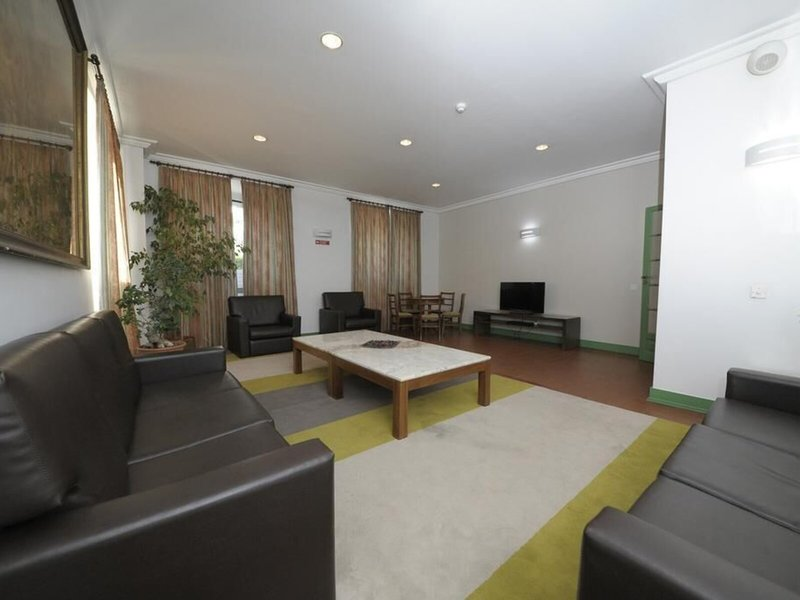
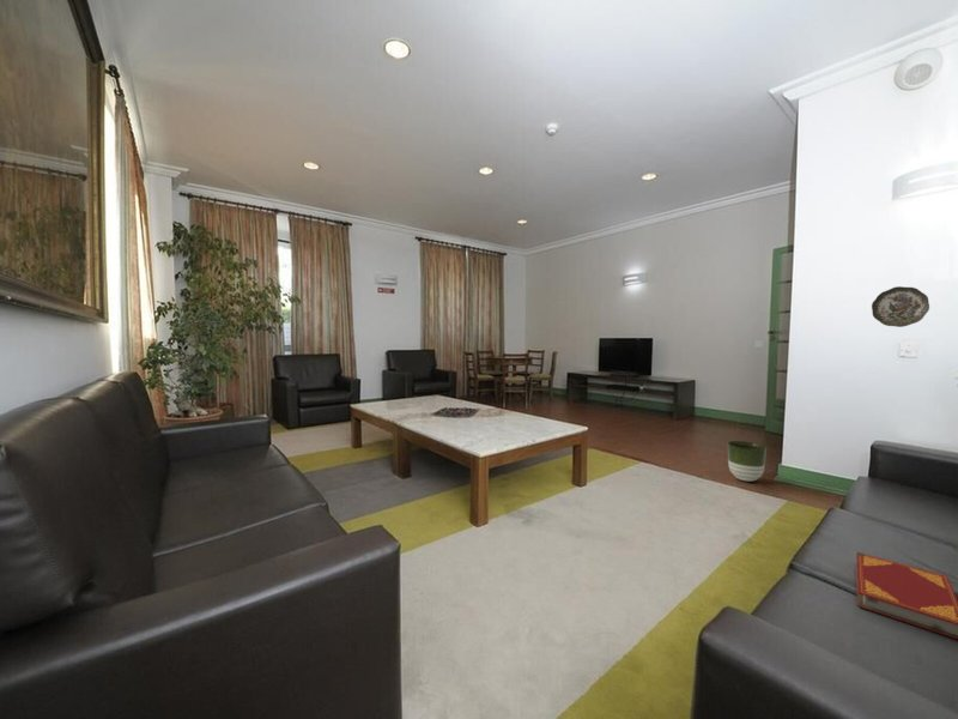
+ planter [727,440,768,483]
+ decorative plate [871,285,930,328]
+ hardback book [855,551,958,641]
